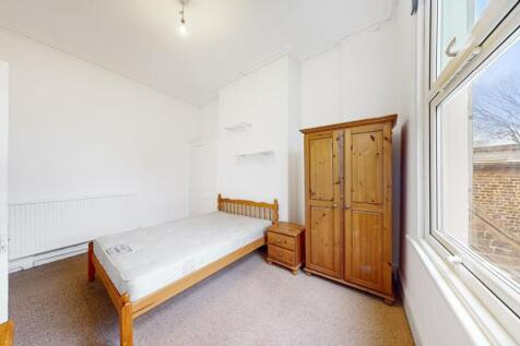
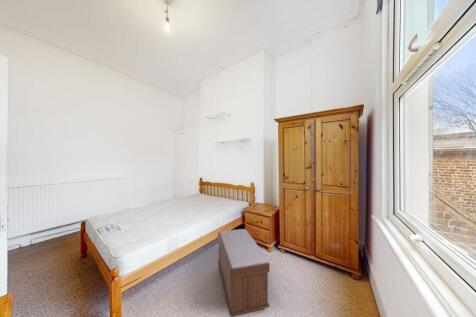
+ bench [217,228,270,317]
